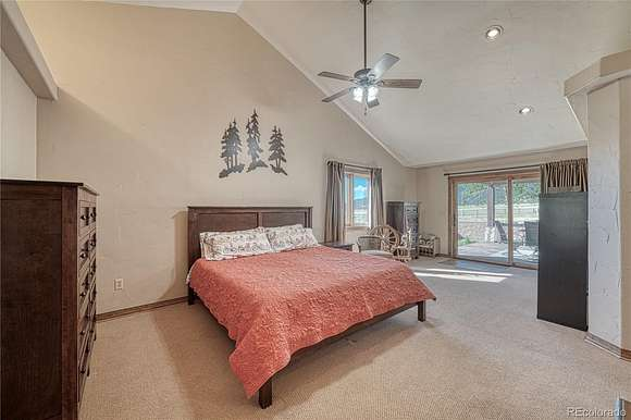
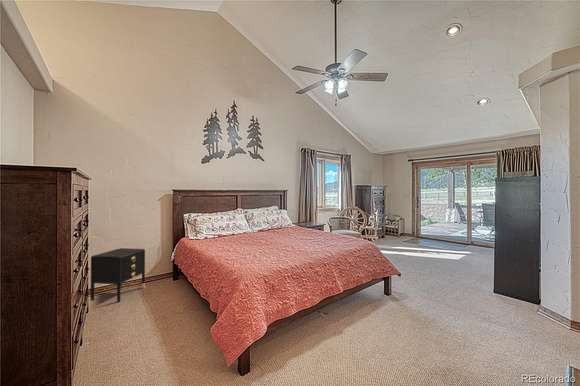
+ nightstand [90,247,146,303]
